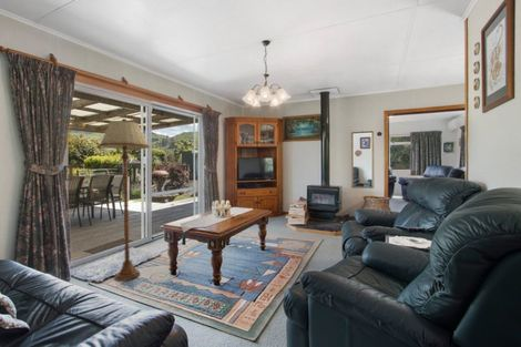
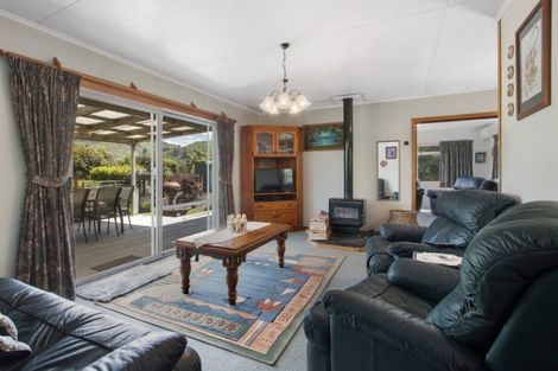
- floor lamp [98,118,151,282]
